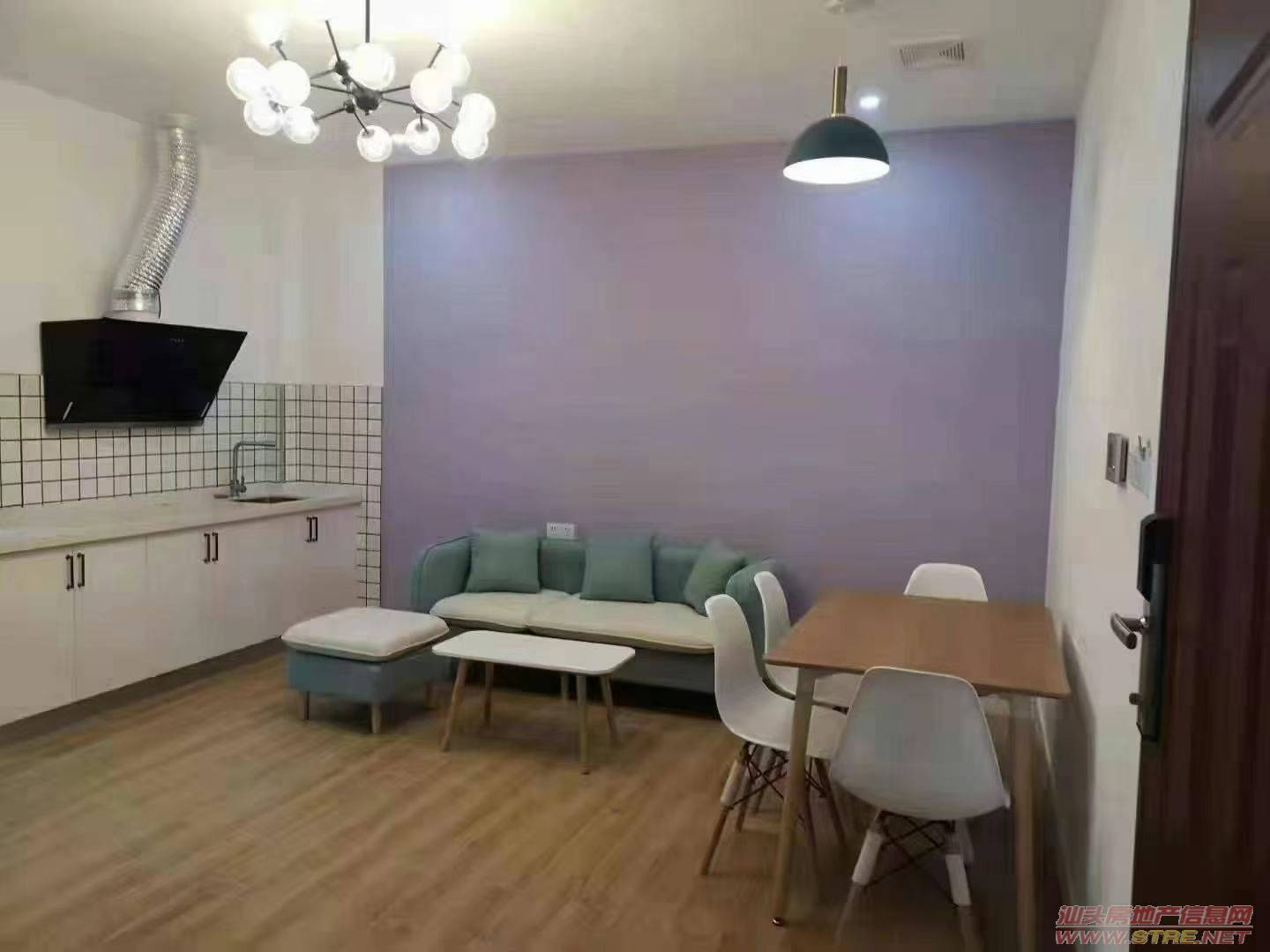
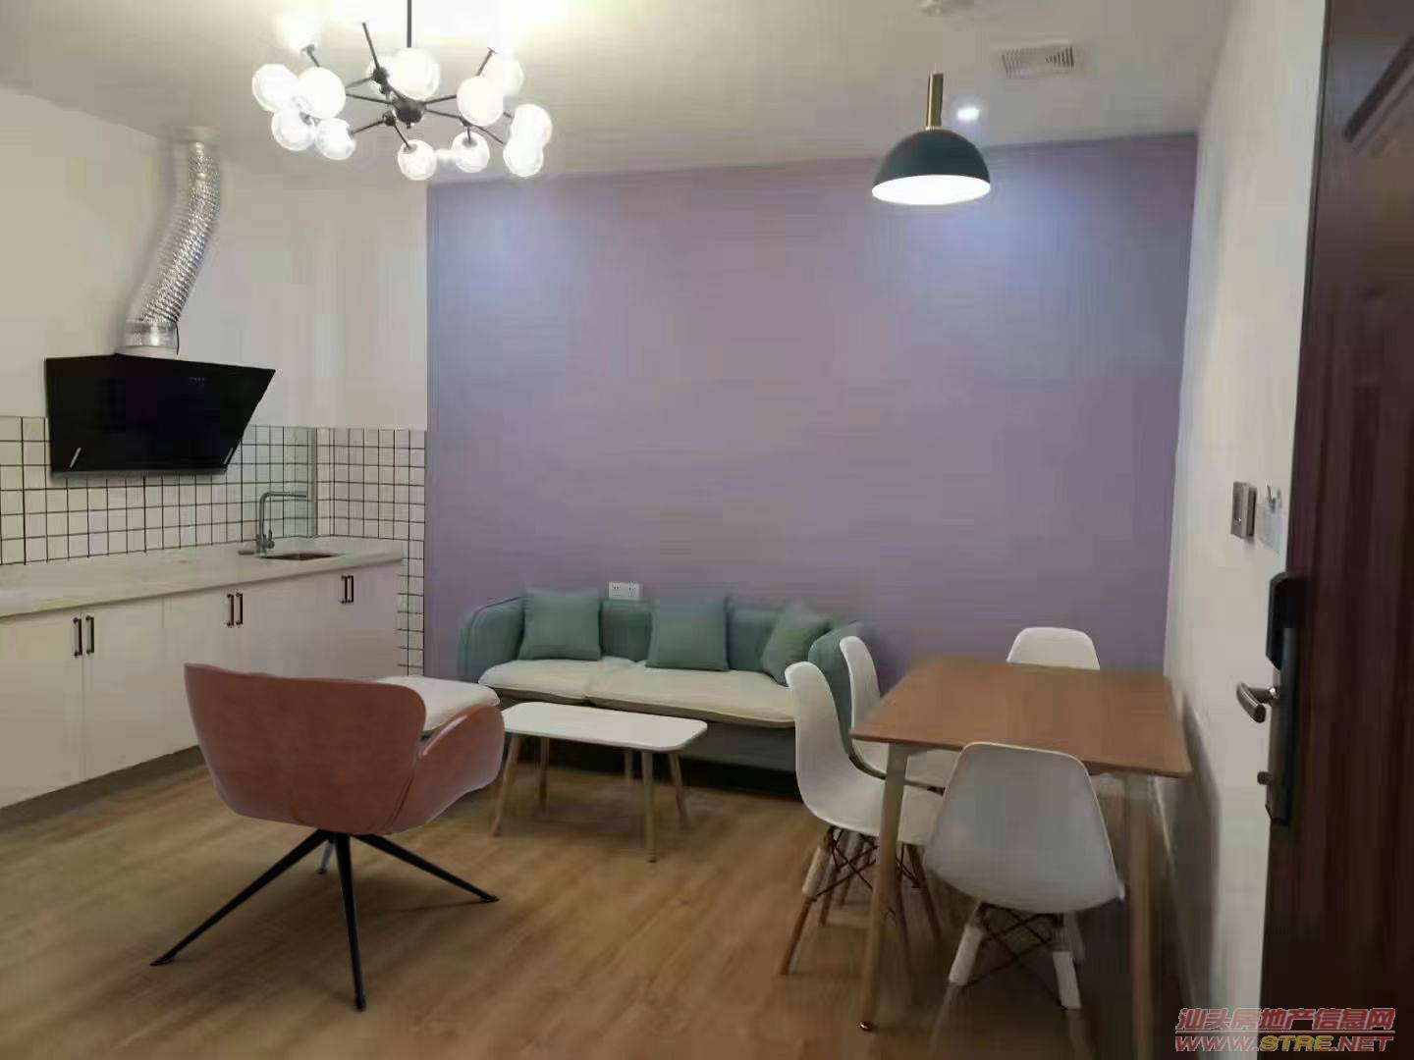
+ armchair [148,661,505,1012]
